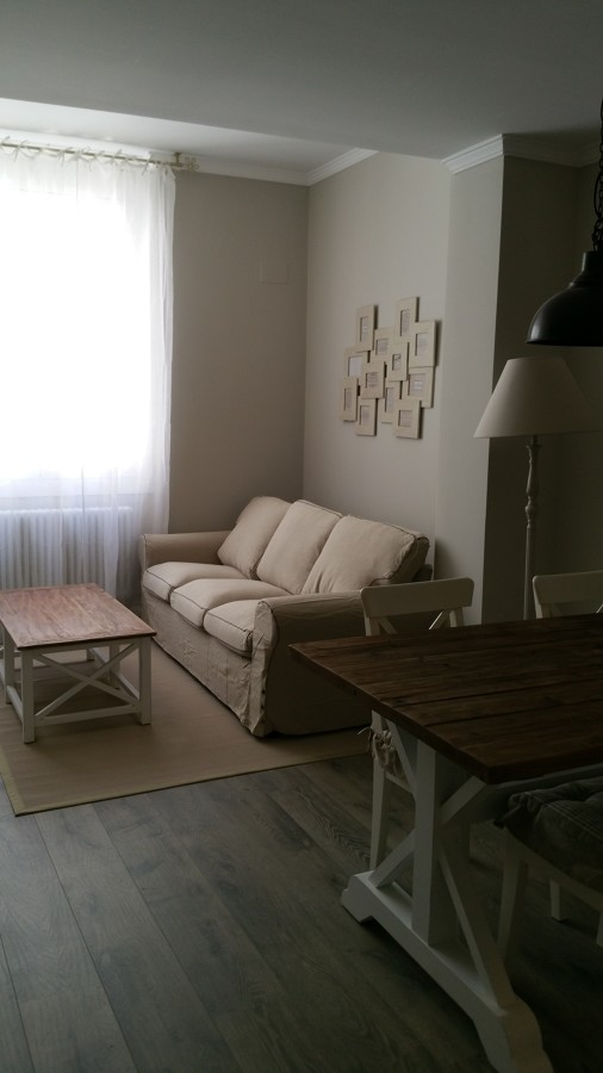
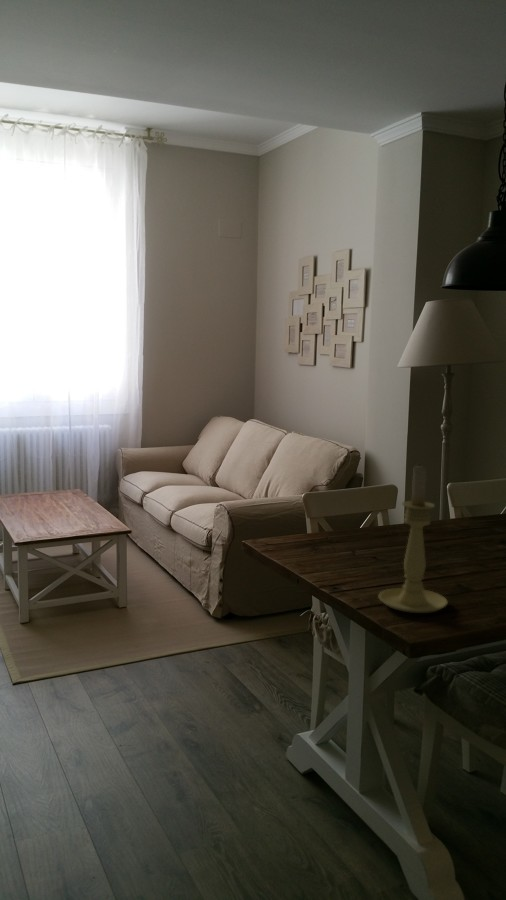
+ candle holder [377,464,449,614]
